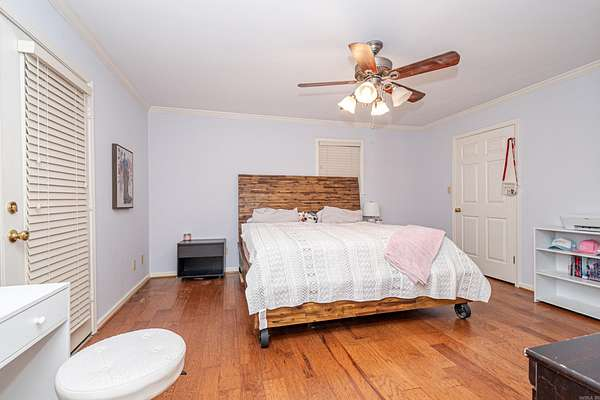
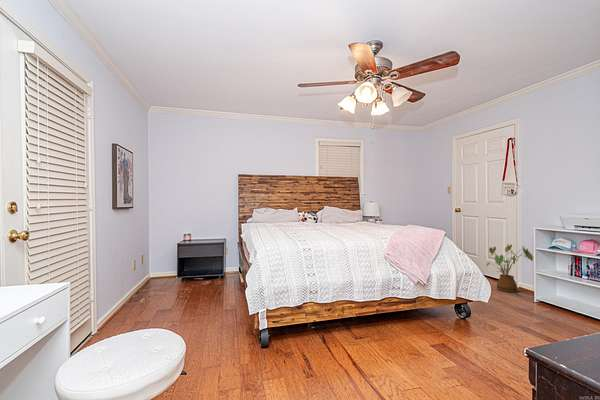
+ house plant [485,243,534,293]
